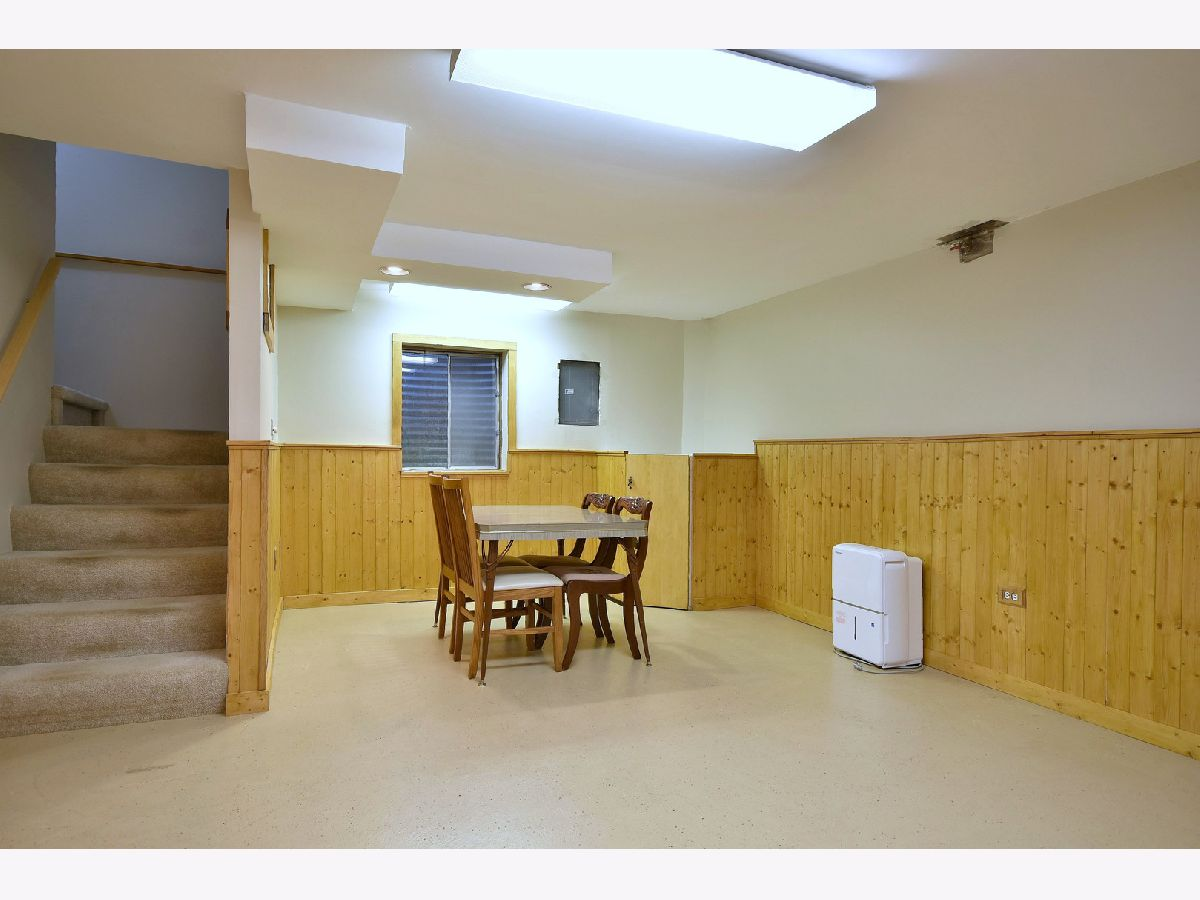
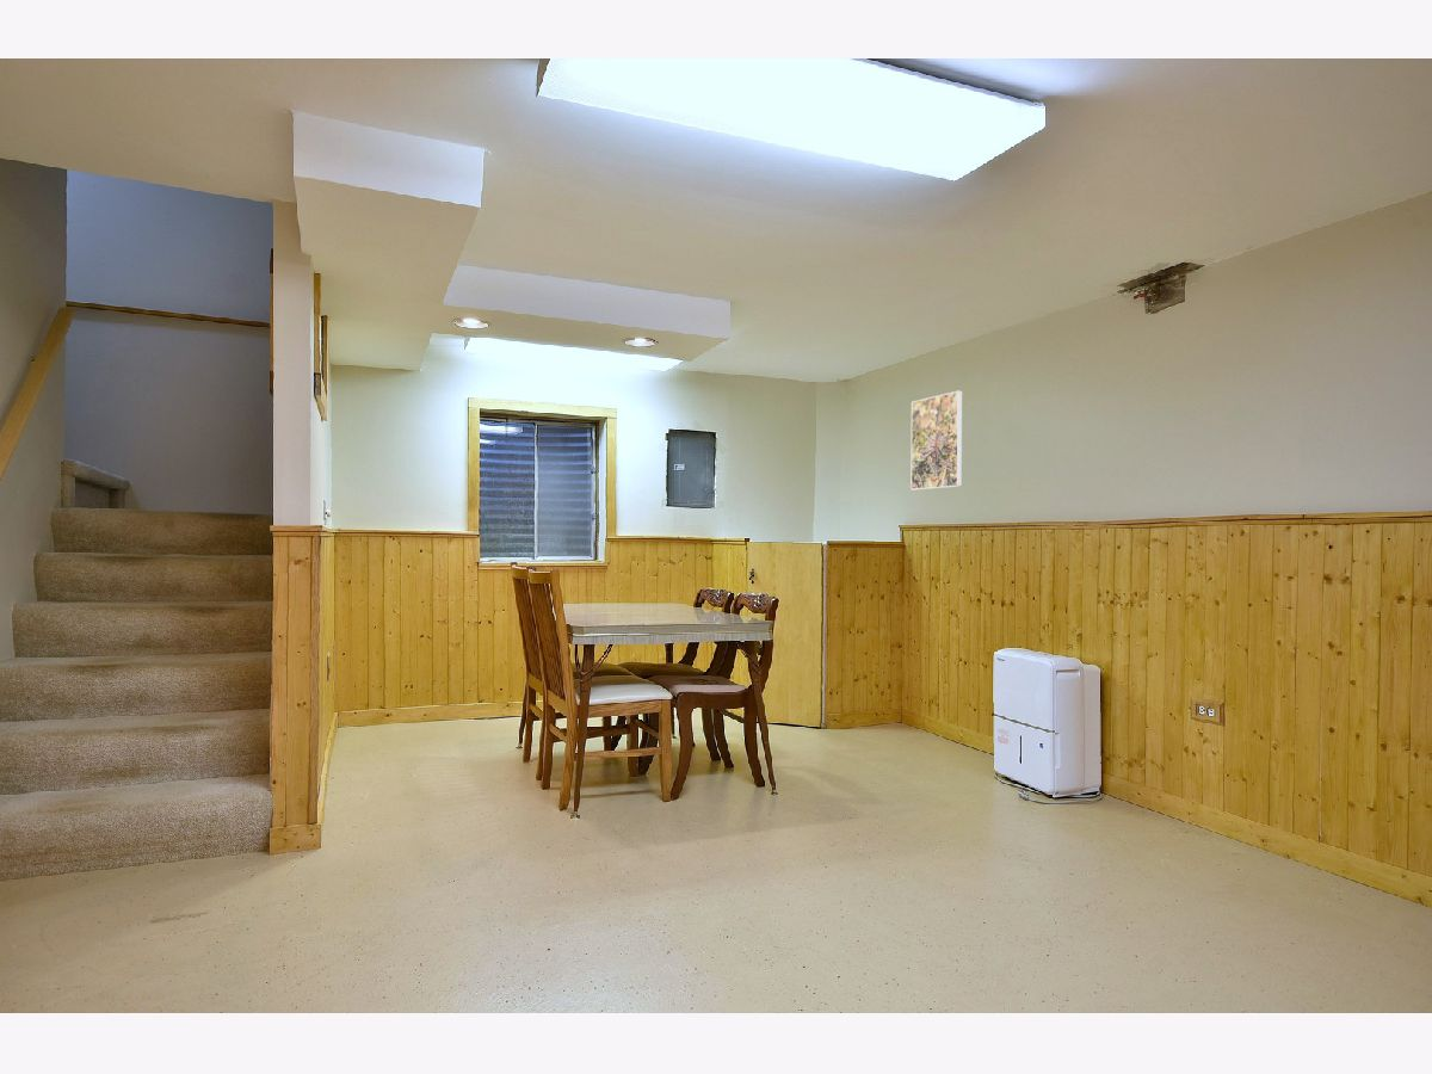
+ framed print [909,390,963,490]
